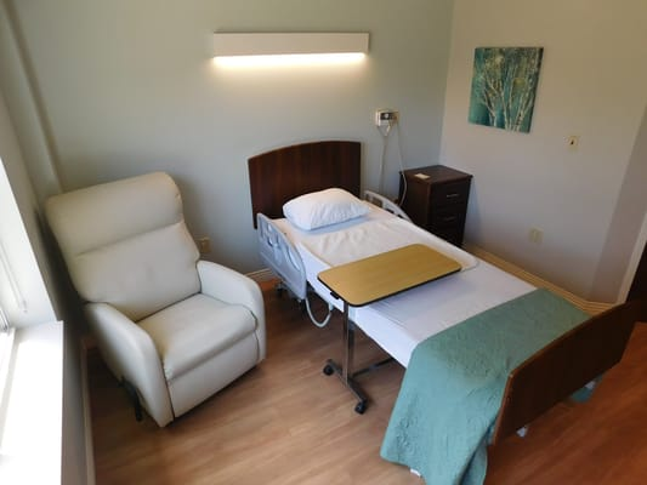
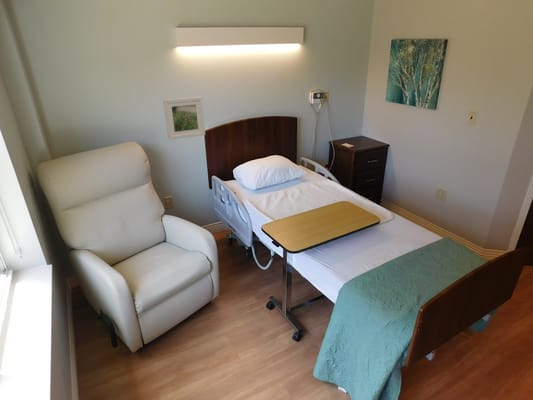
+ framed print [162,96,206,141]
